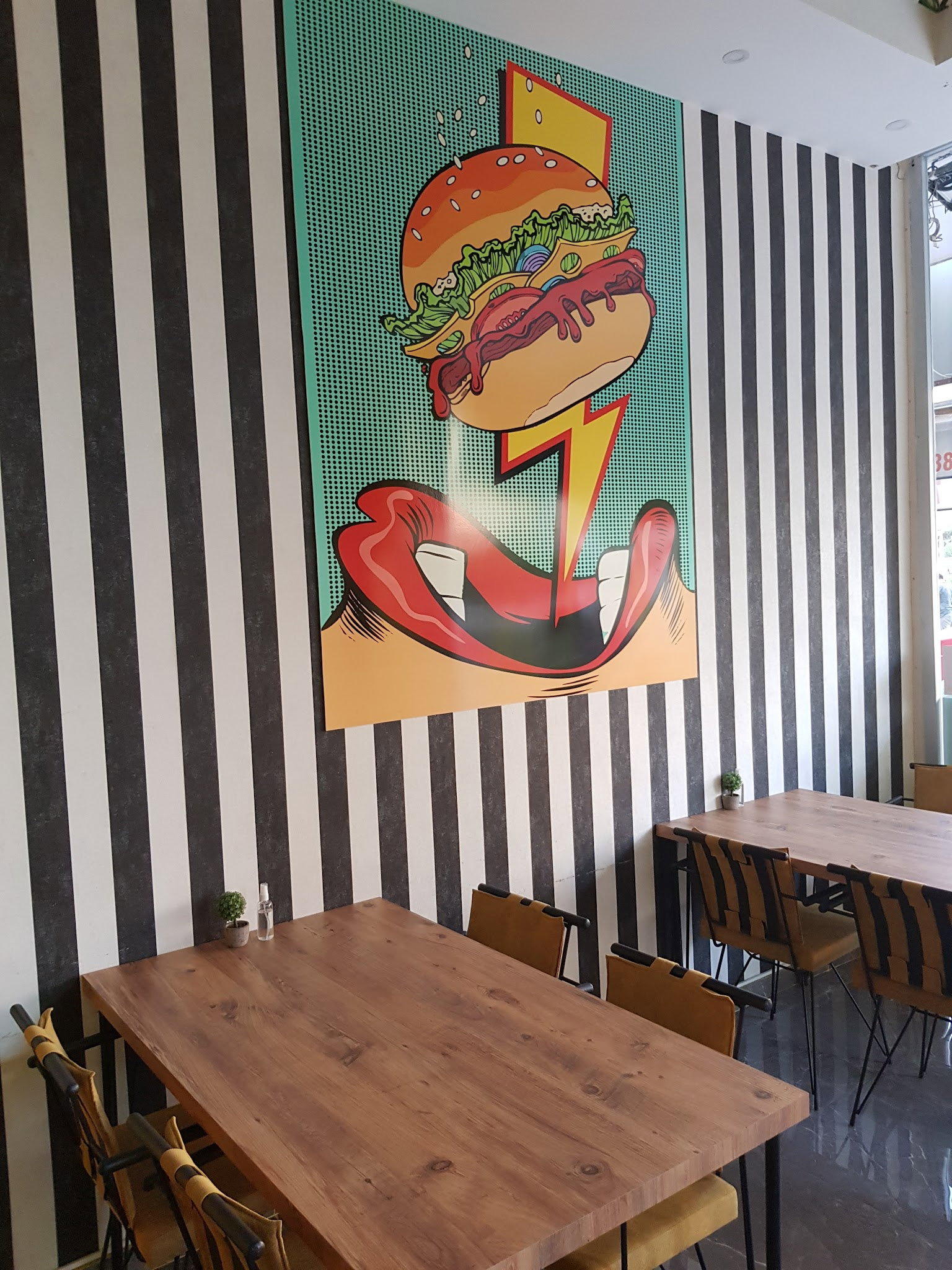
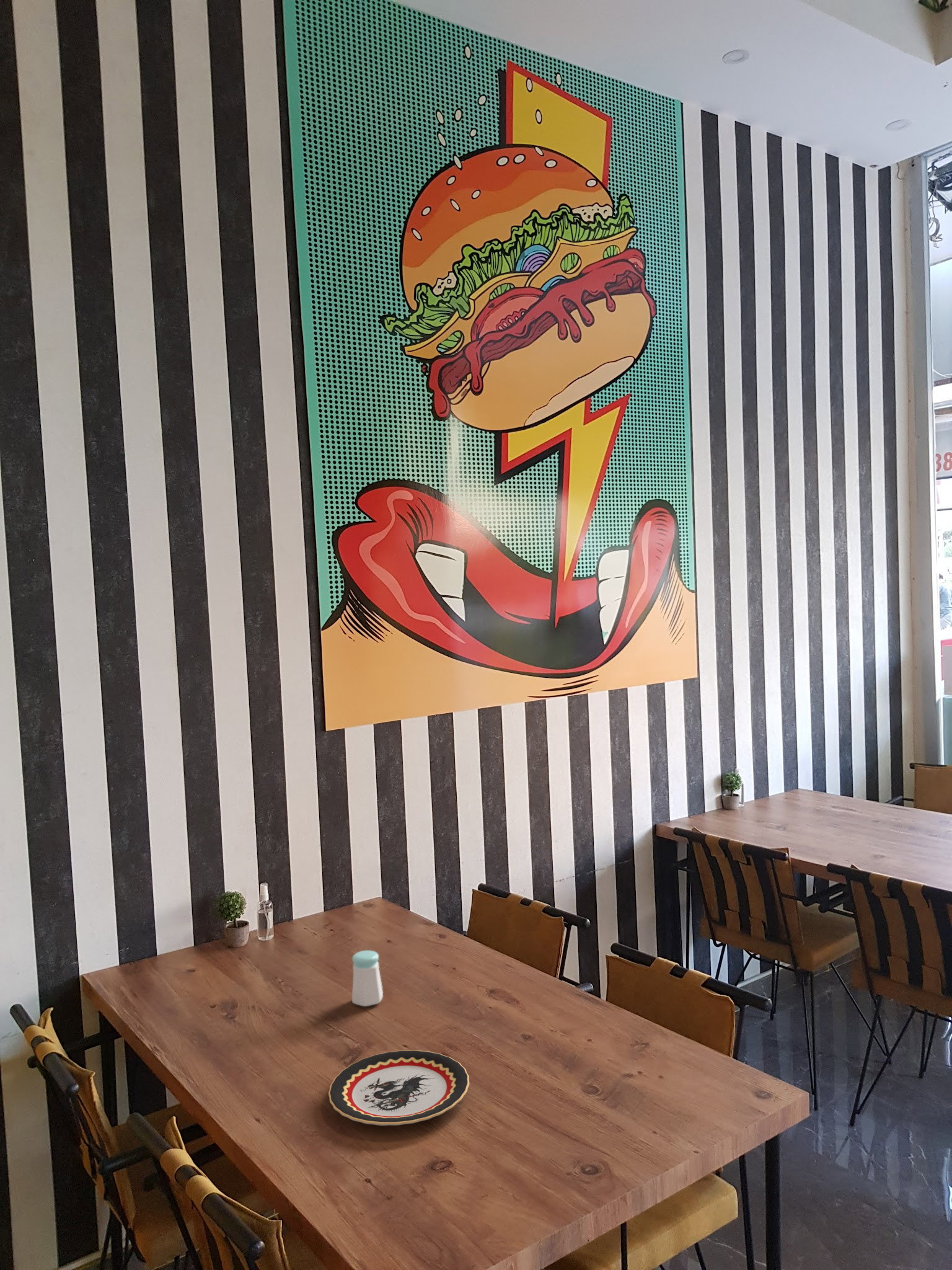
+ plate [328,1049,470,1126]
+ salt shaker [351,950,384,1007]
